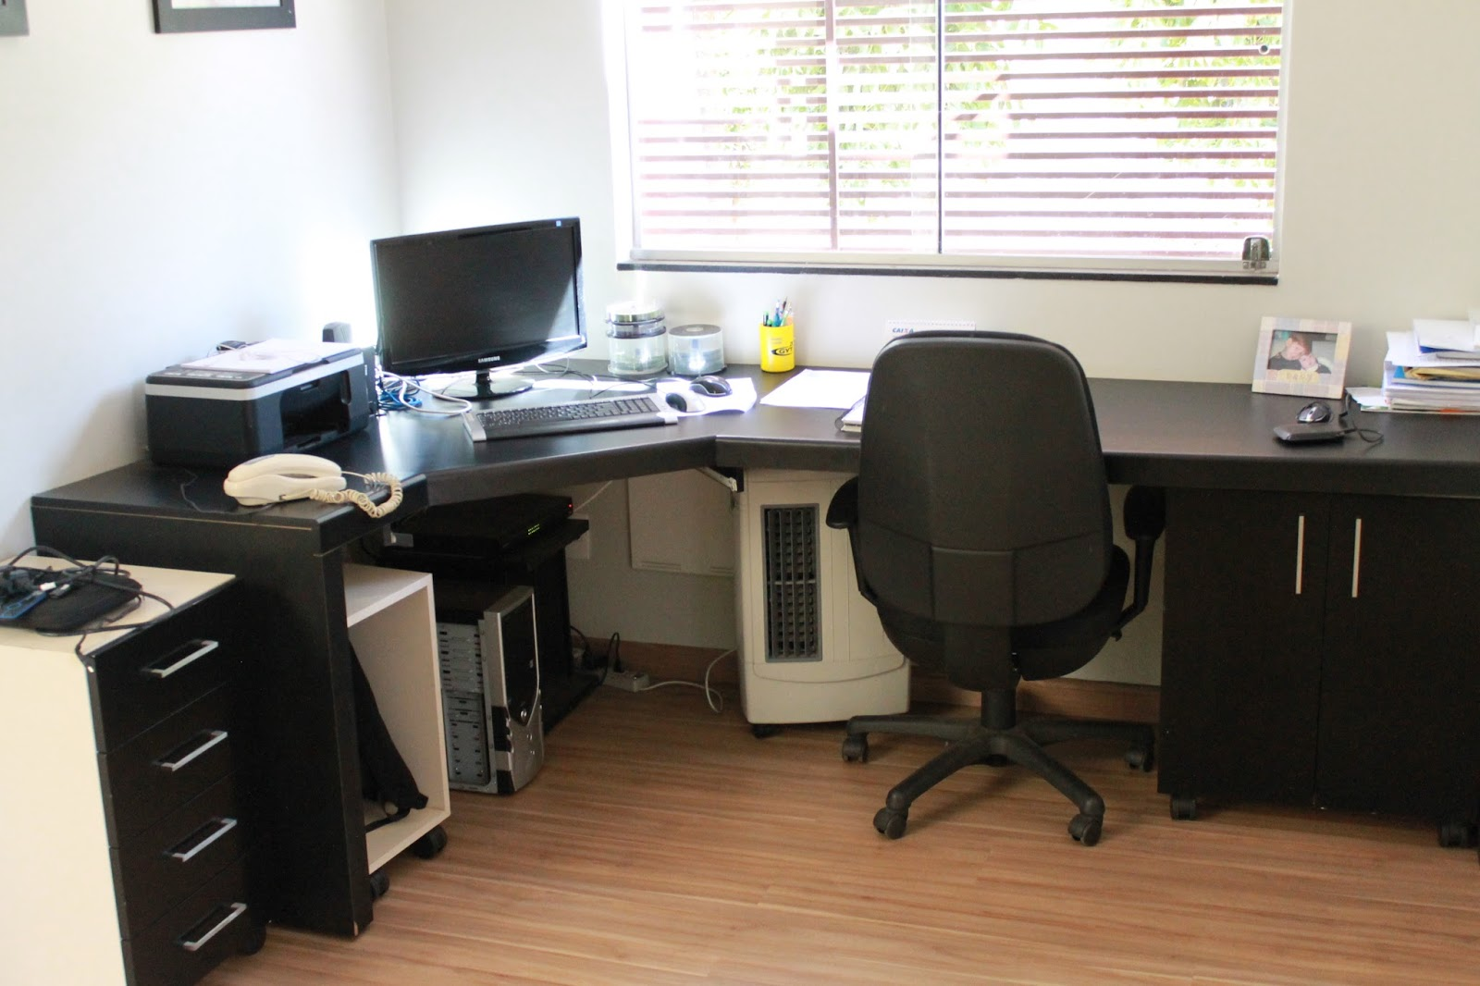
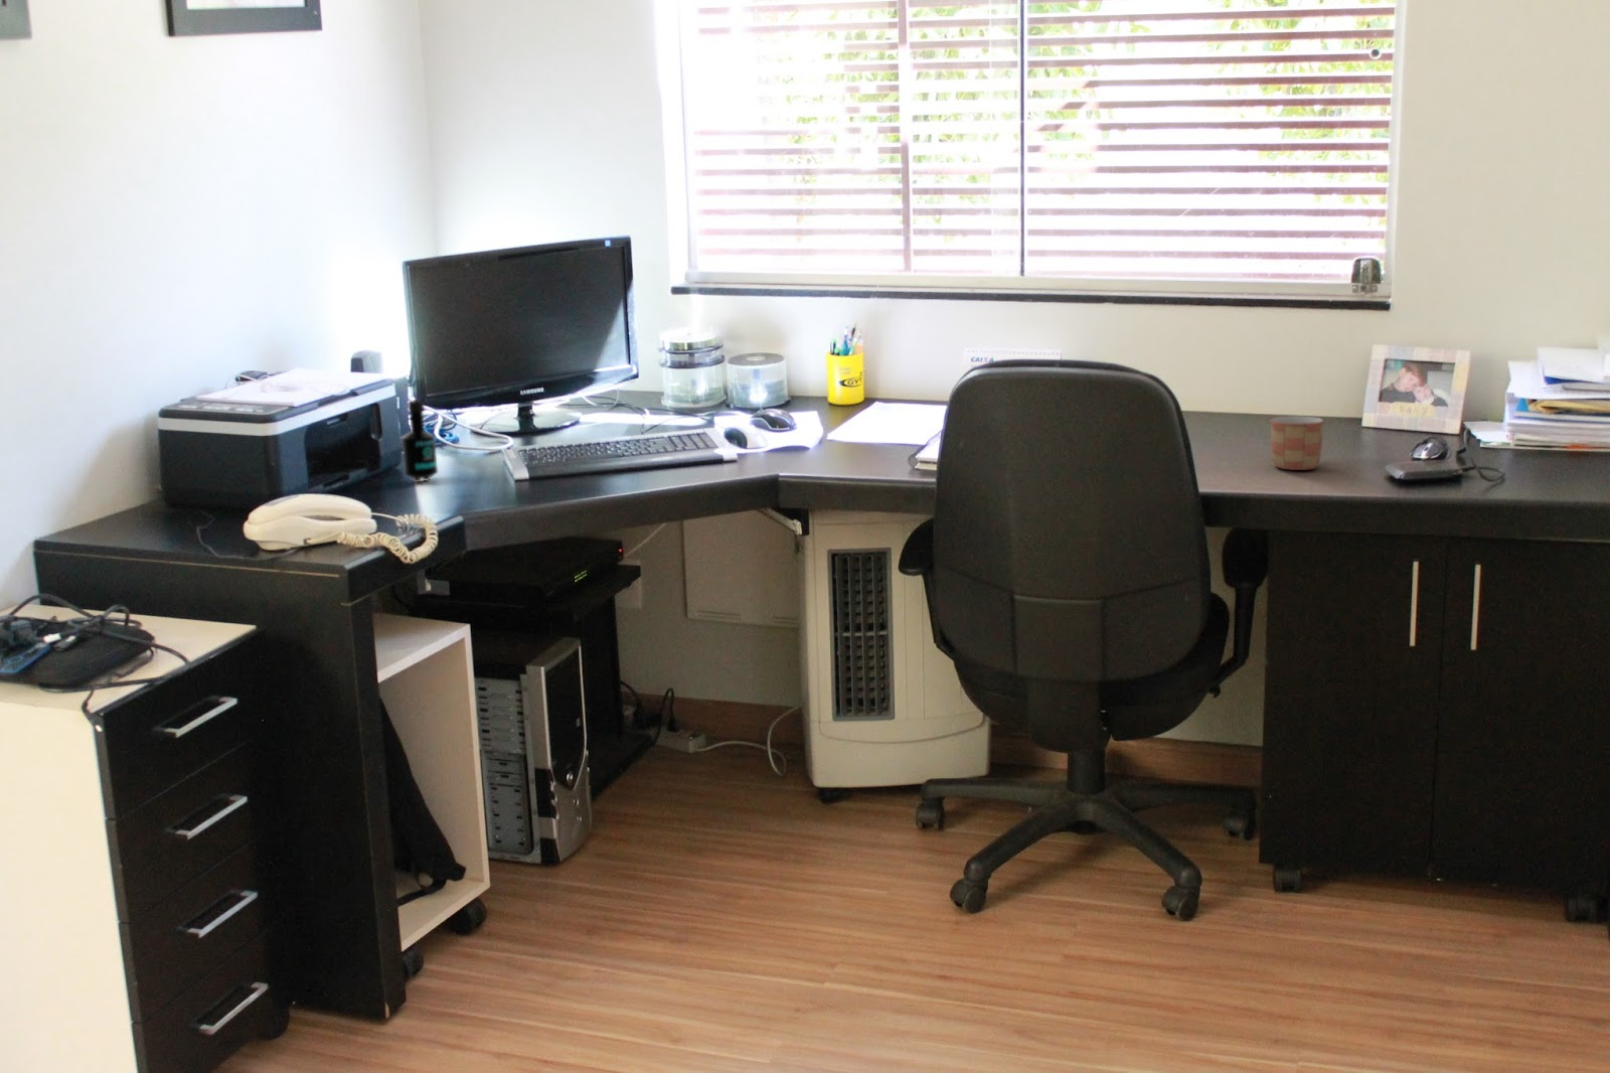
+ mug [1270,414,1325,471]
+ bottle [401,399,439,483]
